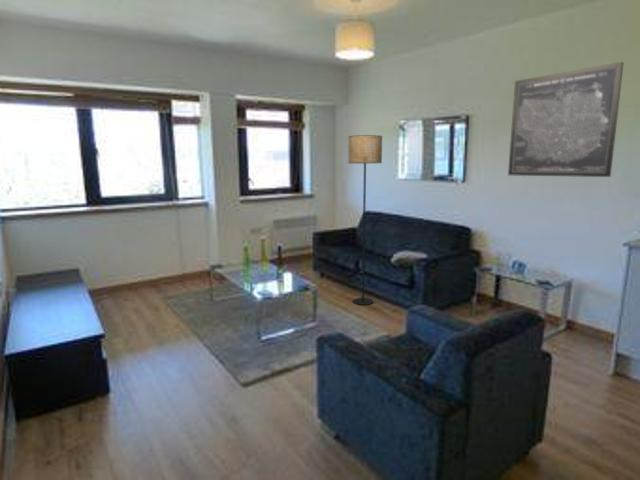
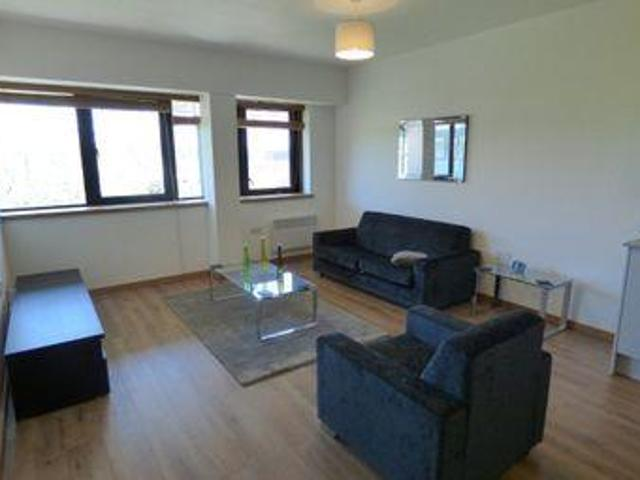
- floor lamp [347,134,383,306]
- wall art [507,61,625,178]
